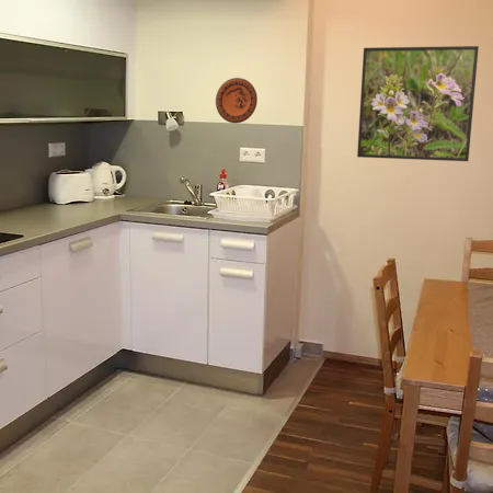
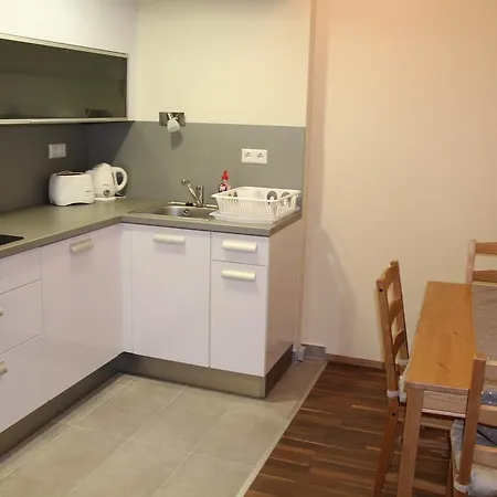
- decorative plate [215,77,259,124]
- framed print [356,45,480,162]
